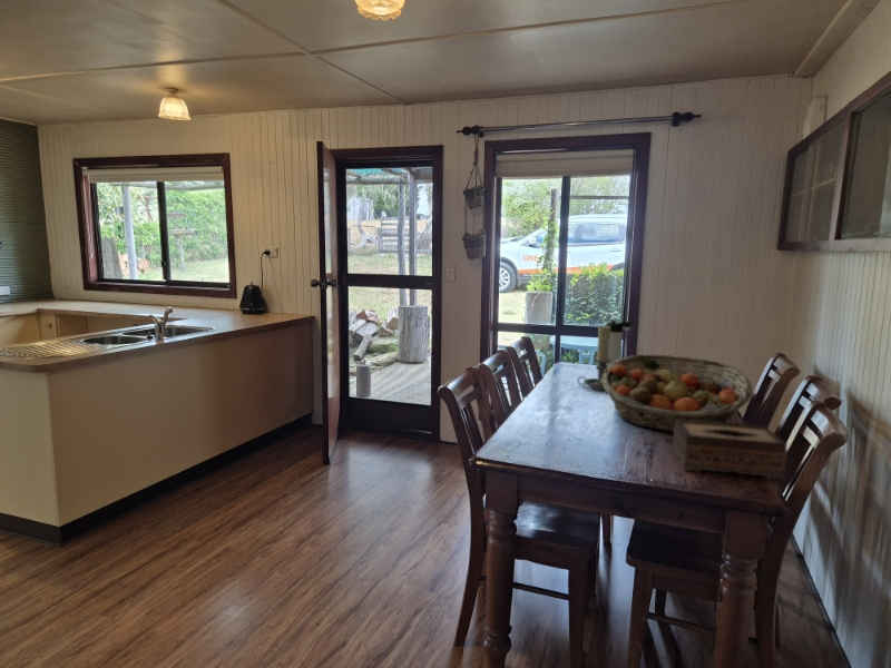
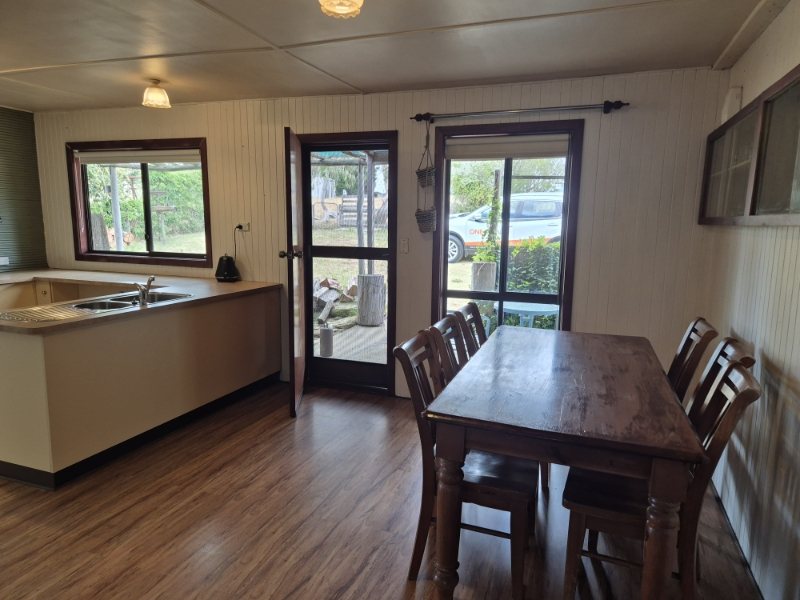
- fruit basket [600,353,754,433]
- thermos bottle [605,320,634,377]
- candle holder [576,325,610,391]
- tissue box [672,420,789,481]
